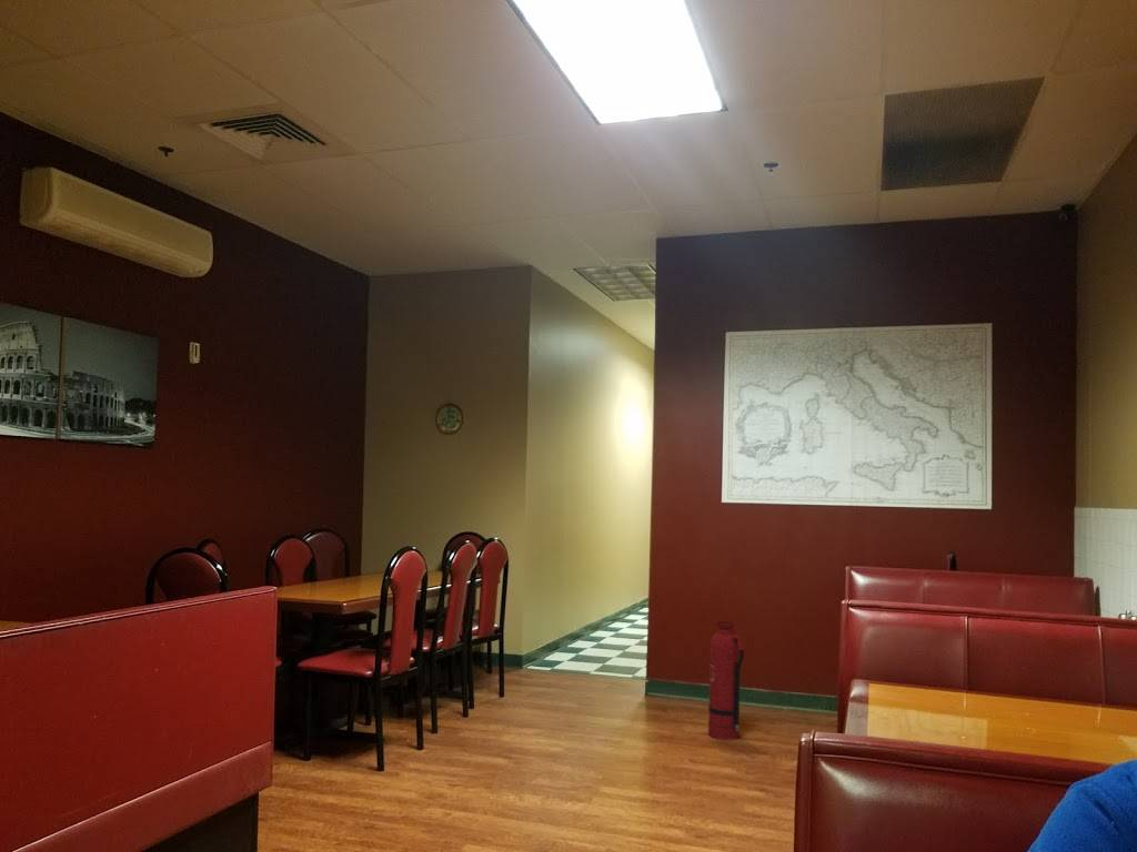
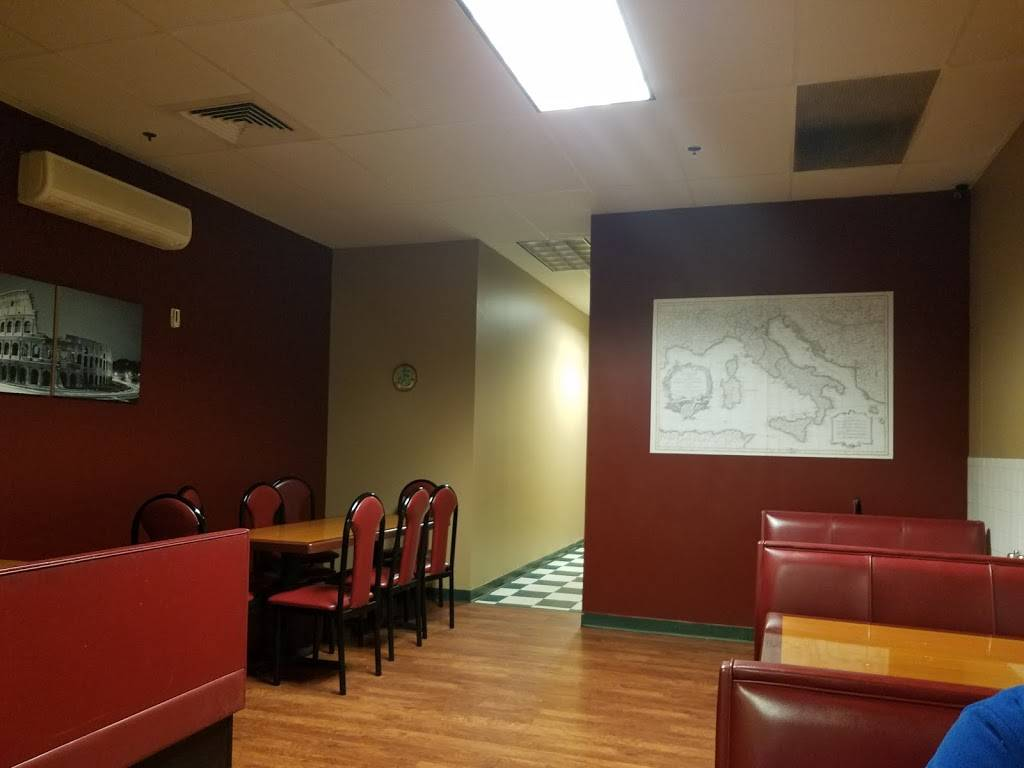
- fire extinguisher [707,620,745,741]
